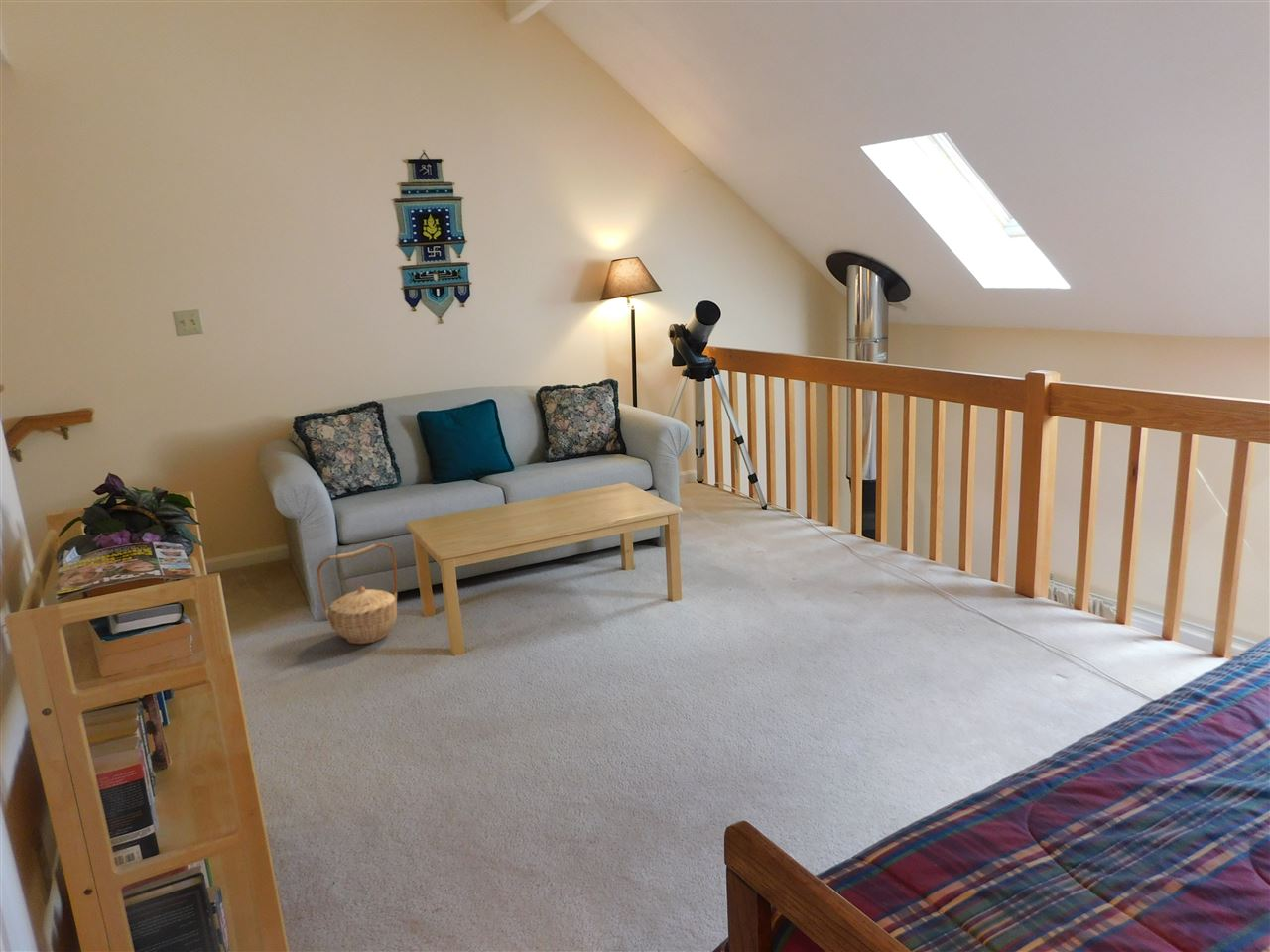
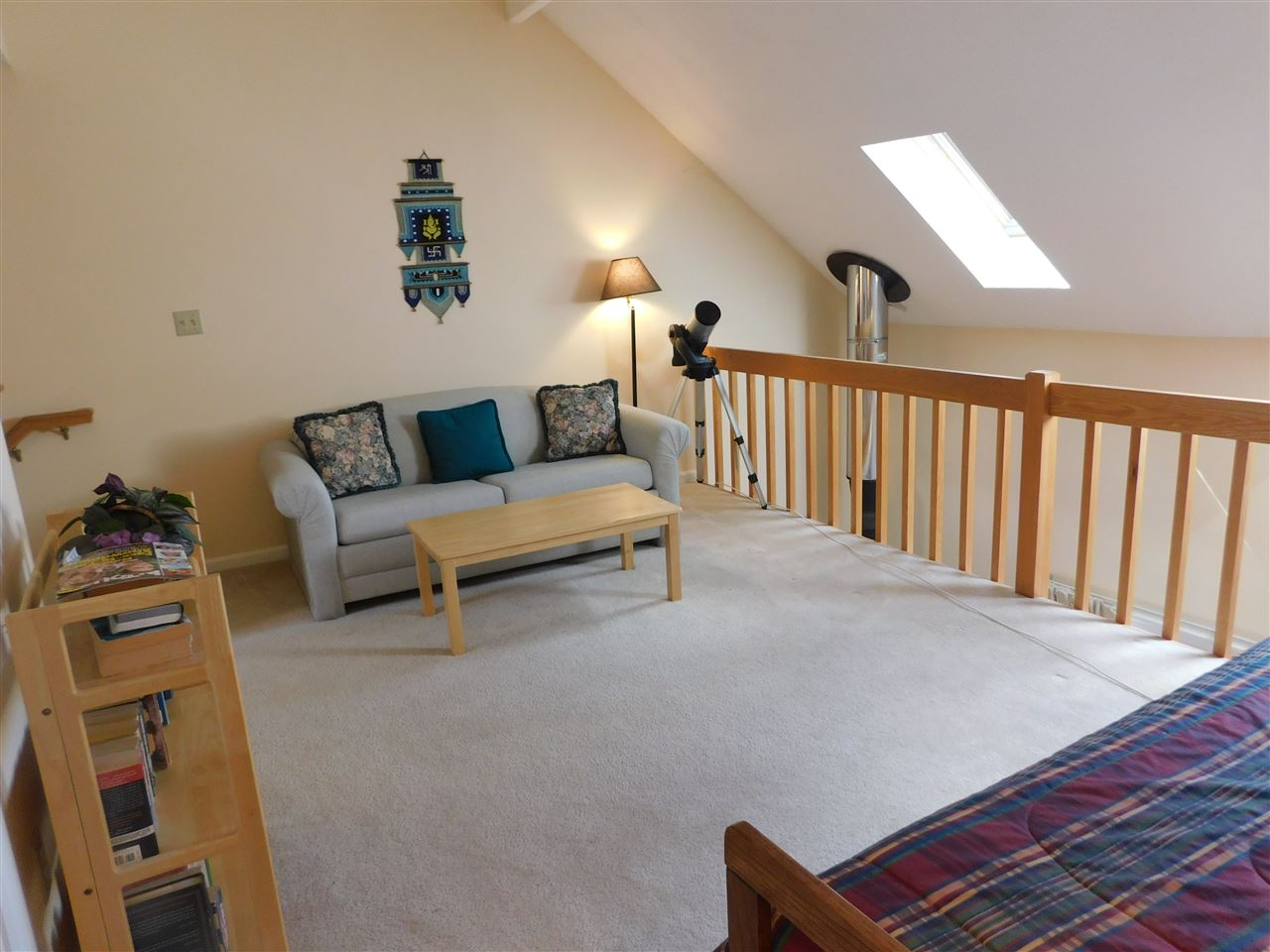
- basket [316,542,398,645]
